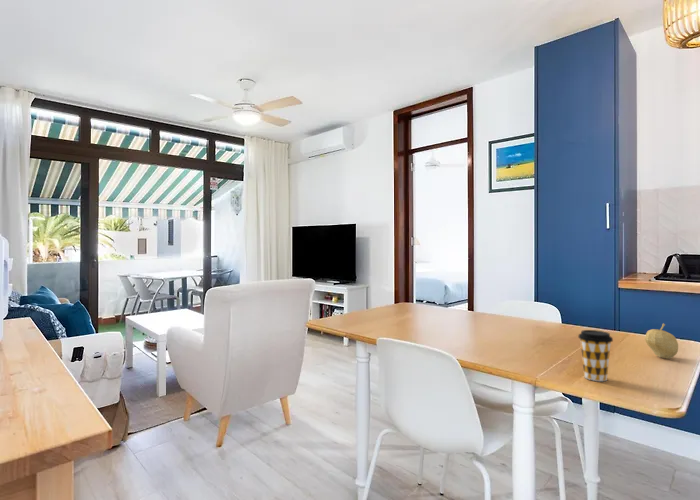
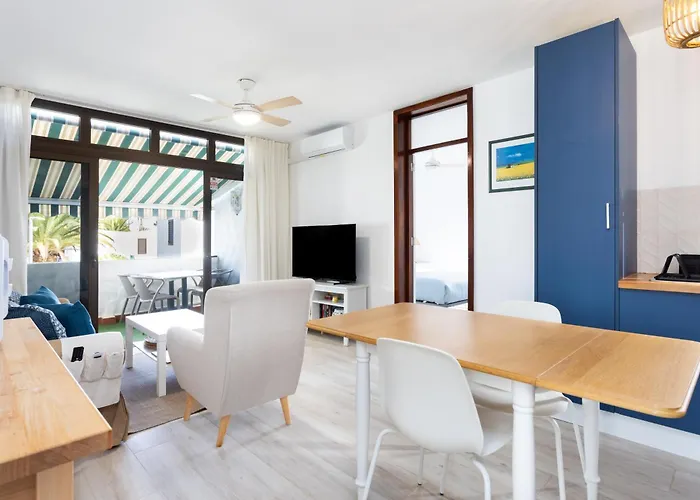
- coffee cup [577,329,614,382]
- fruit [644,323,679,360]
